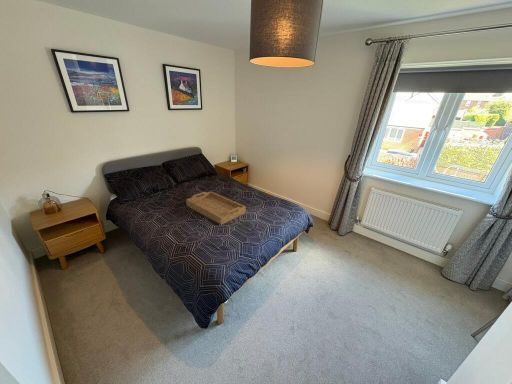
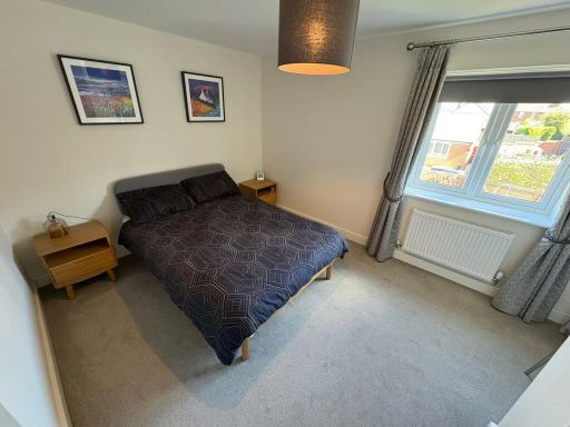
- serving tray [185,191,247,226]
